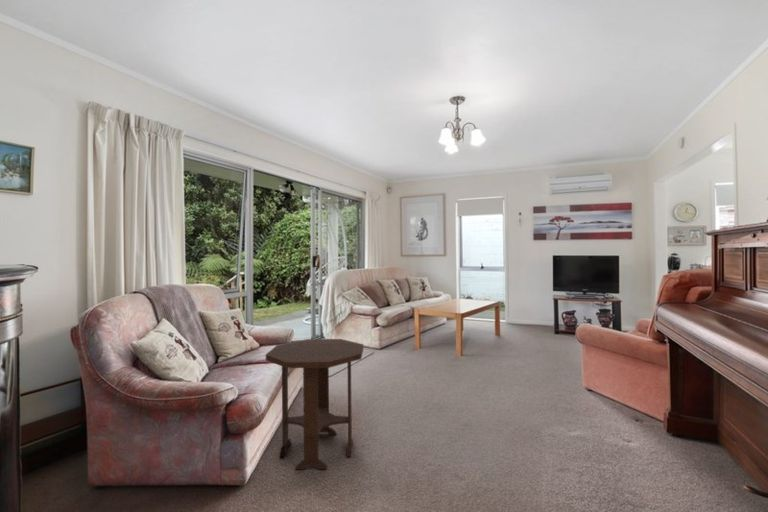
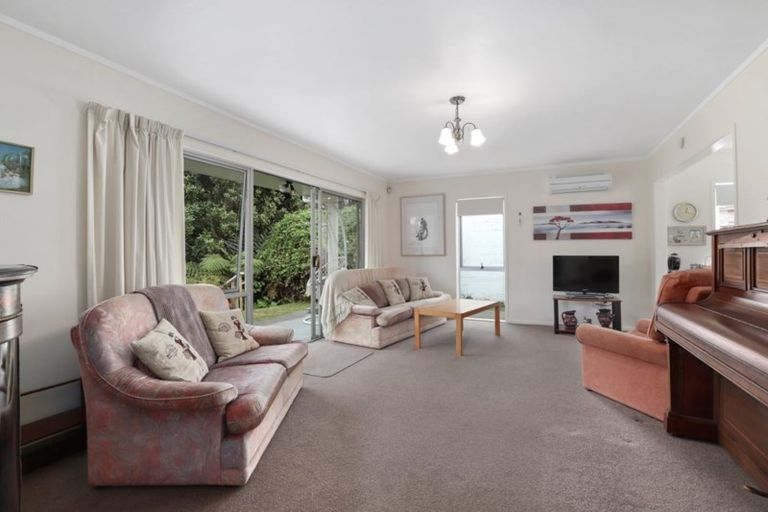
- side table [265,338,364,470]
